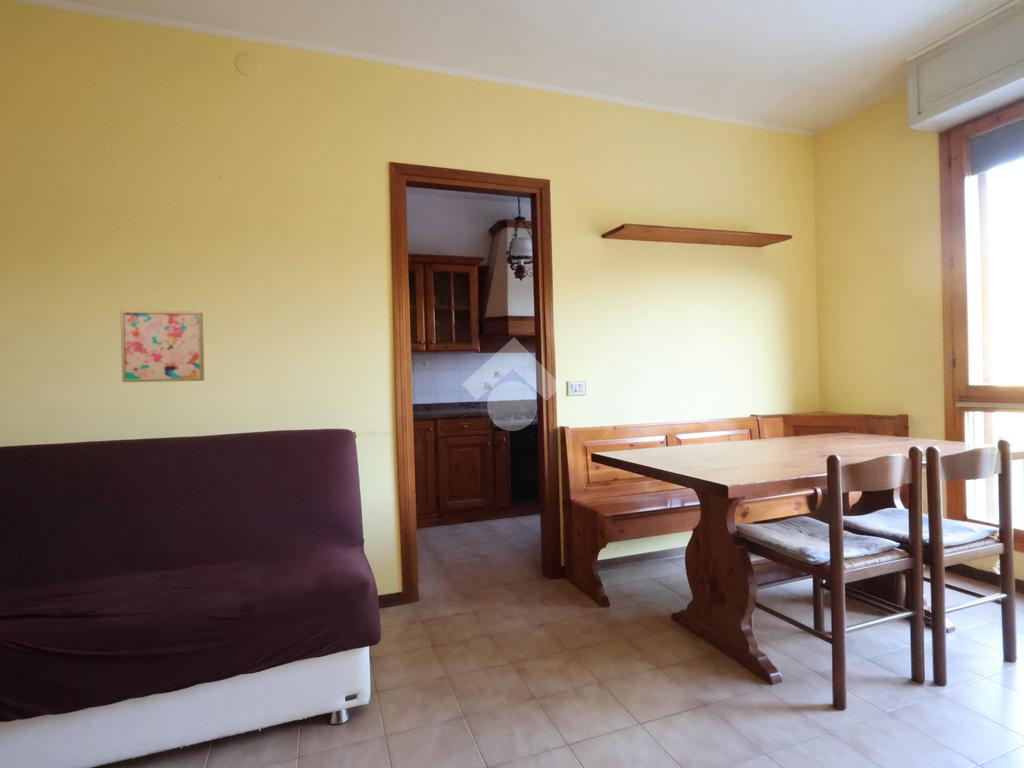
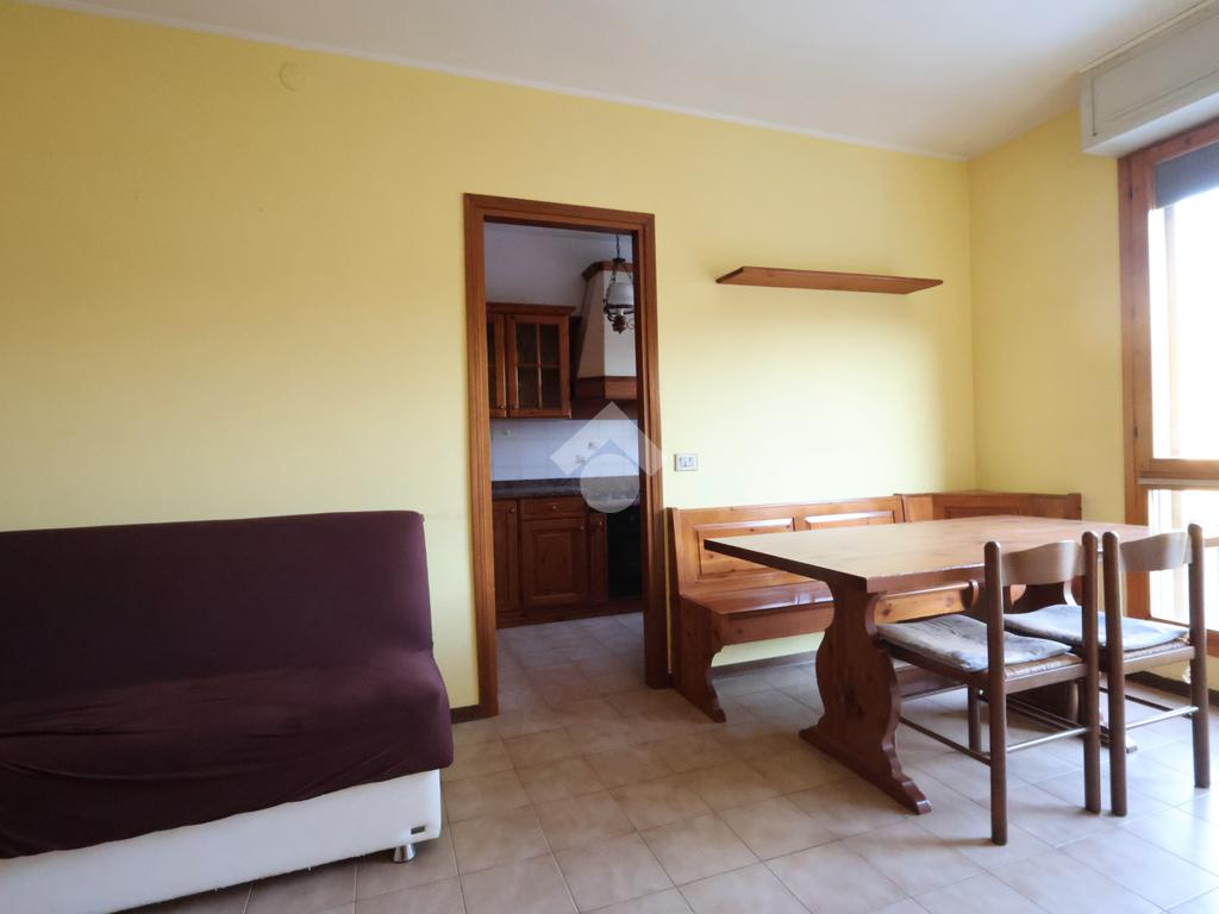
- wall art [120,309,205,383]
